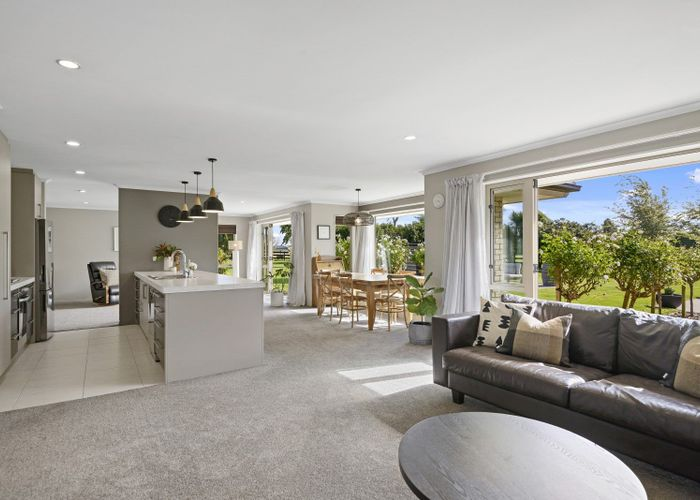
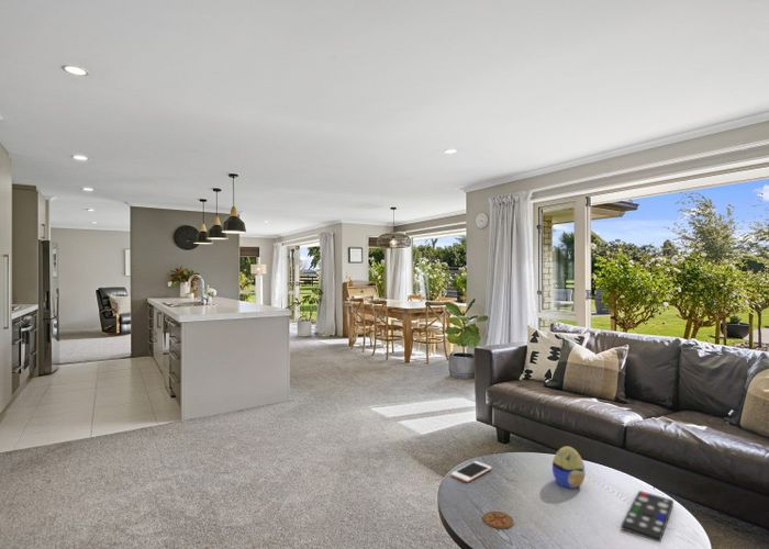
+ remote control [620,490,675,544]
+ coaster [482,511,514,530]
+ decorative egg [551,446,587,490]
+ cell phone [450,460,493,483]
